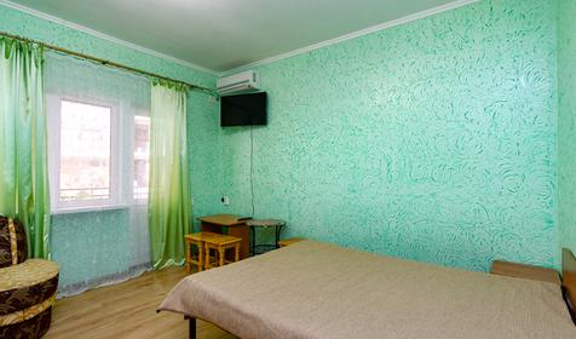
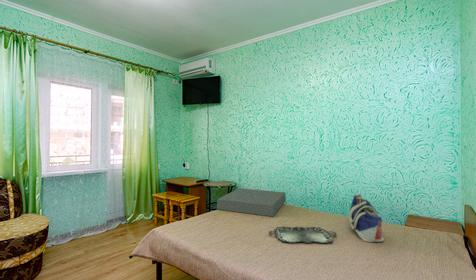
+ tote bag [348,193,385,243]
+ cushion [216,187,287,218]
+ serving tray [268,225,338,244]
